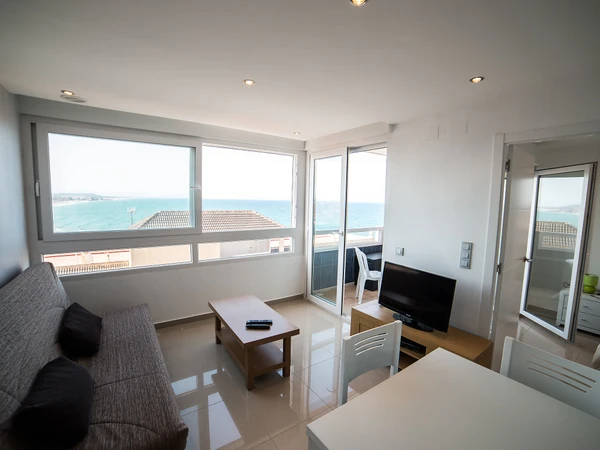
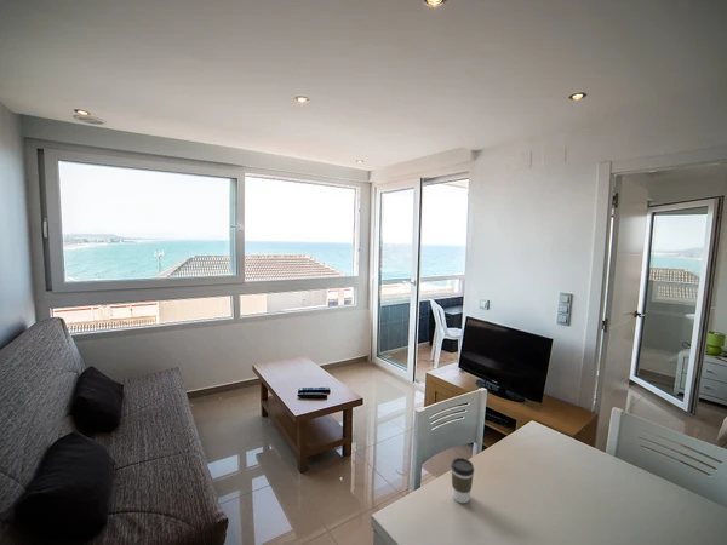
+ coffee cup [450,457,475,504]
